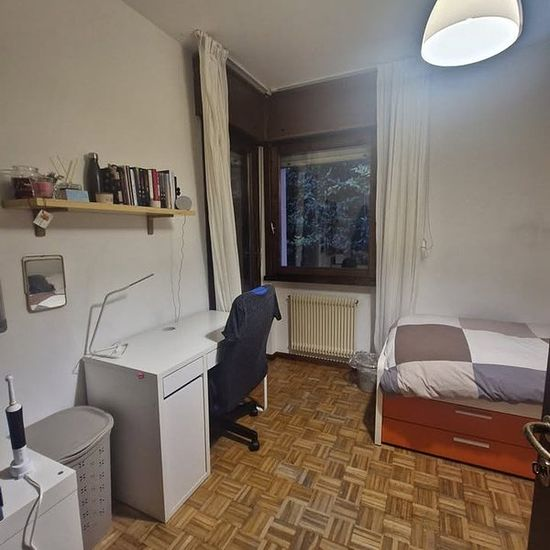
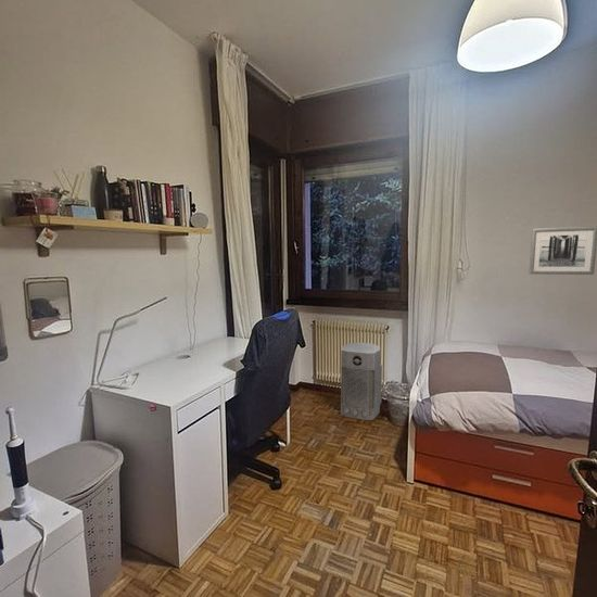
+ air purifier [340,342,383,421]
+ wall art [529,226,597,276]
